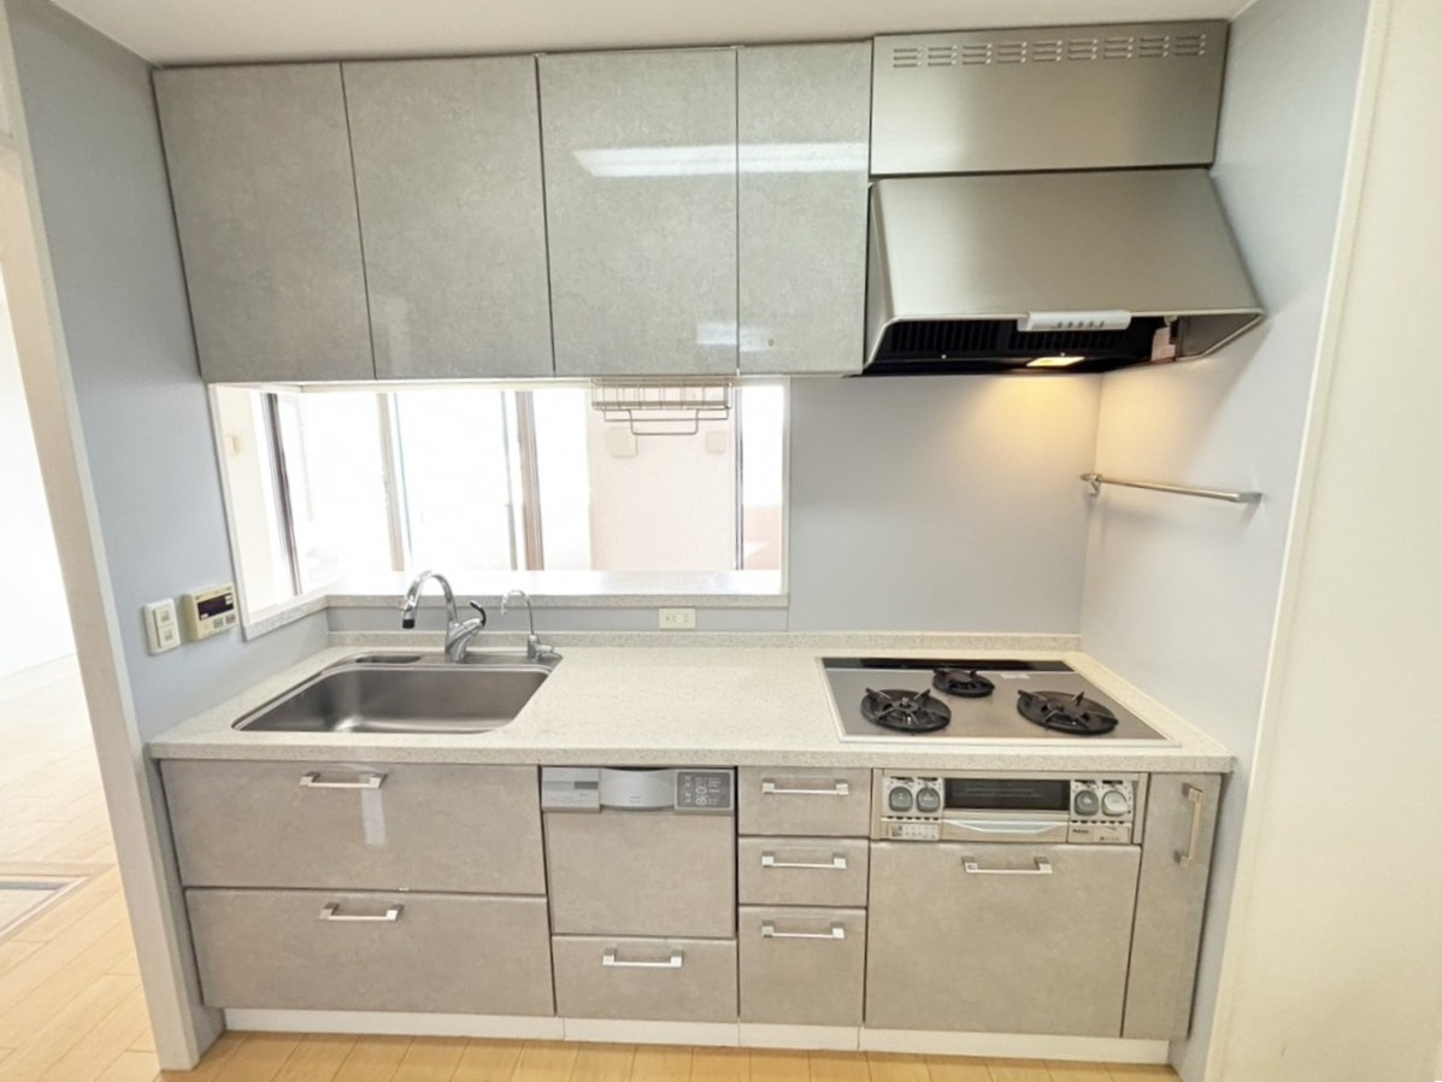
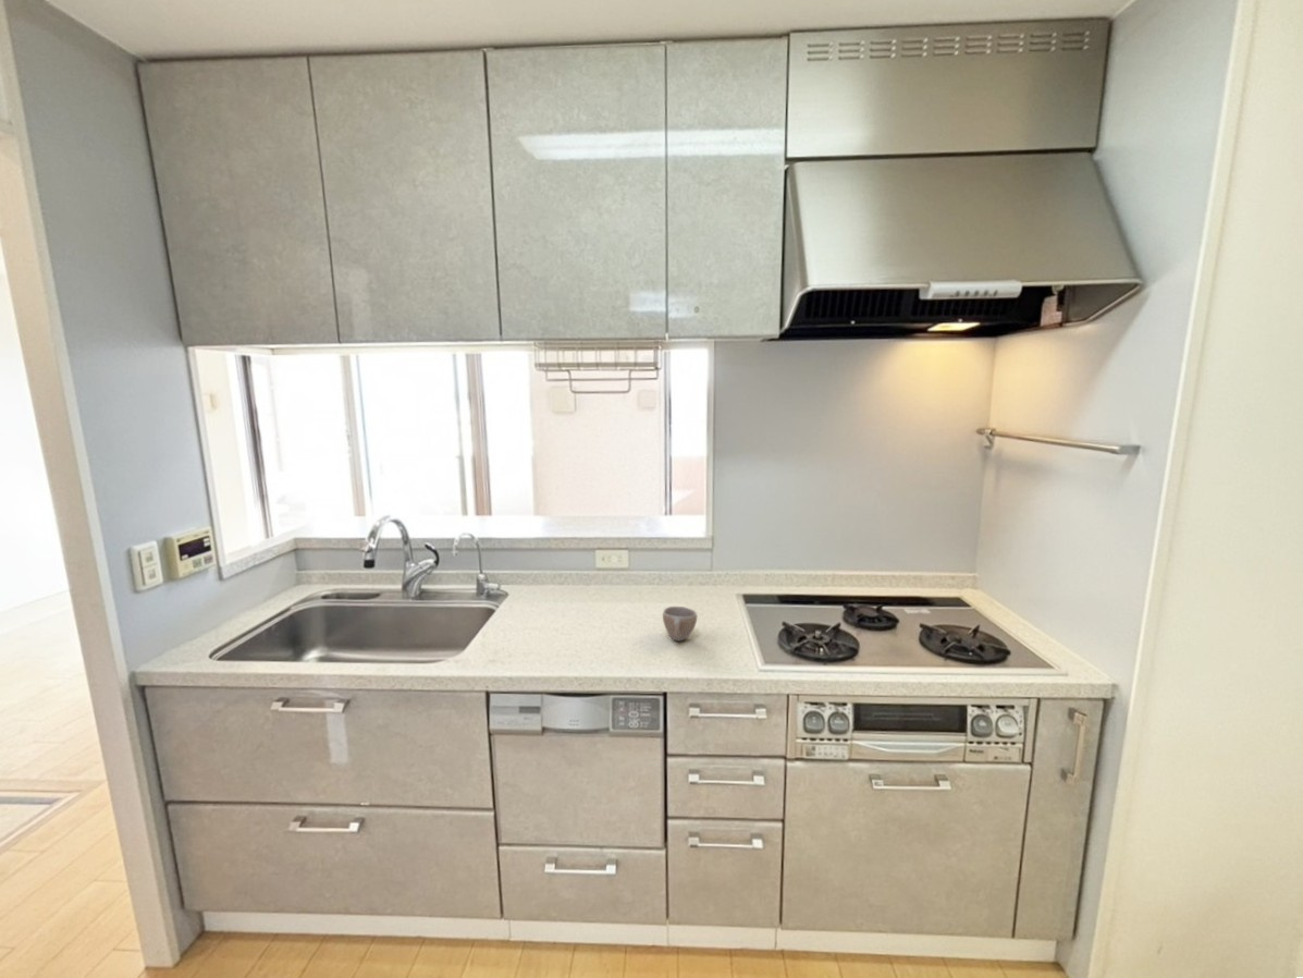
+ cup [662,606,698,641]
